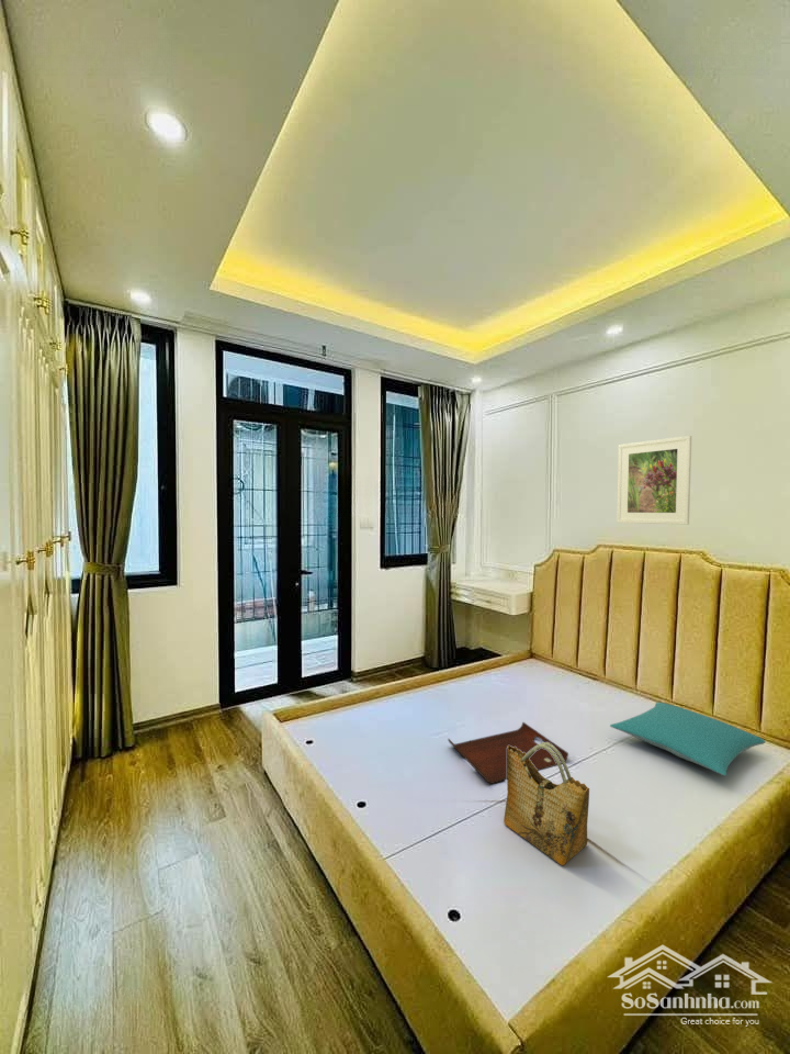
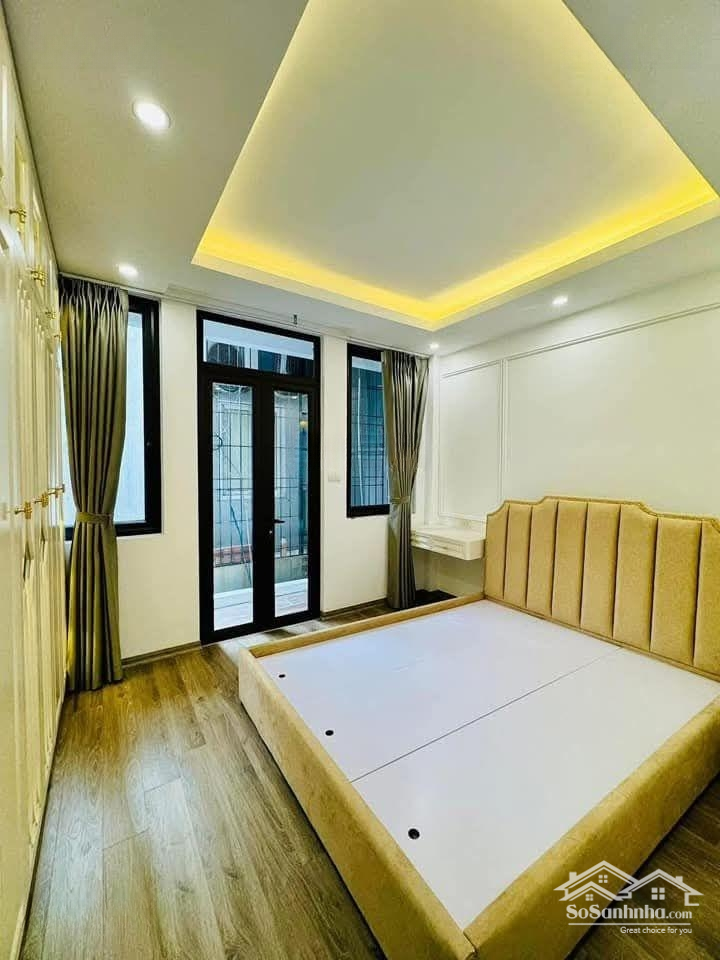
- pillow [609,702,766,777]
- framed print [616,435,692,526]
- grocery bag [503,741,590,866]
- serving tray [447,721,569,785]
